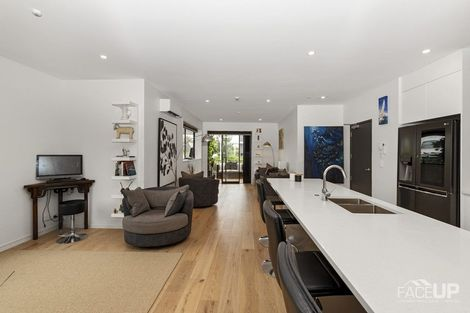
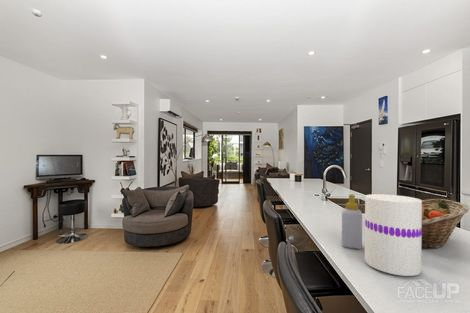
+ soap bottle [341,193,363,250]
+ fruit basket [421,198,470,250]
+ vase [364,193,423,277]
